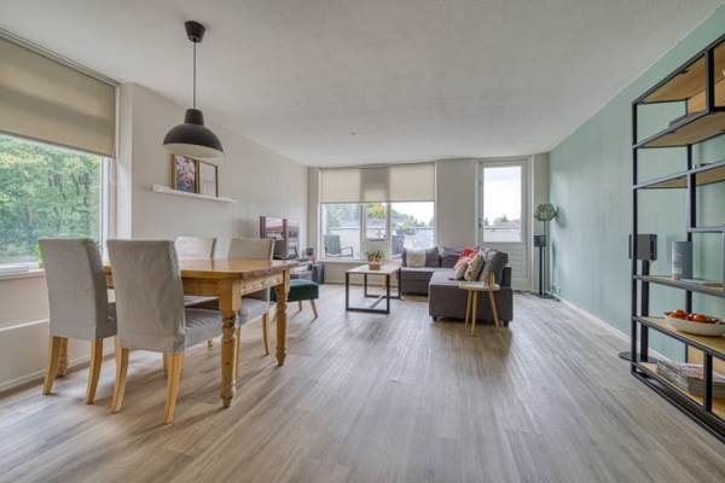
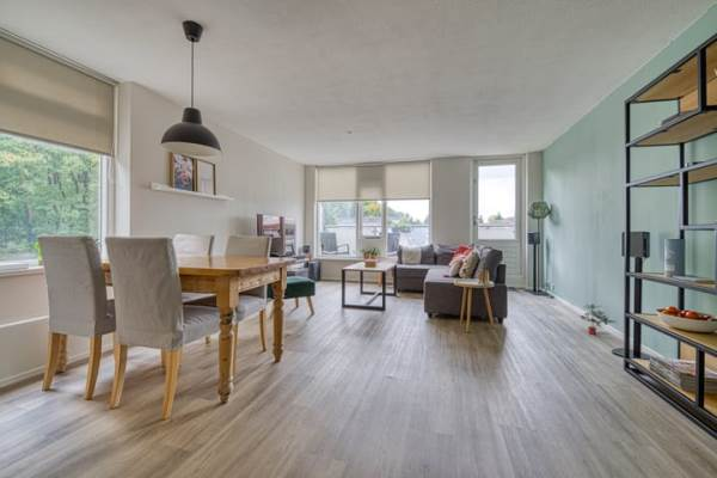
+ potted plant [578,304,617,336]
